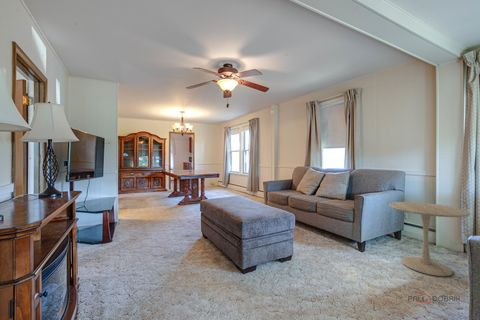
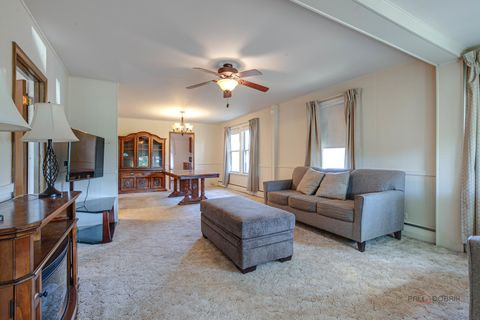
- side table [388,201,471,277]
